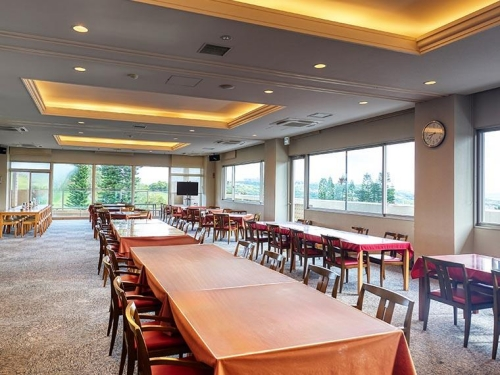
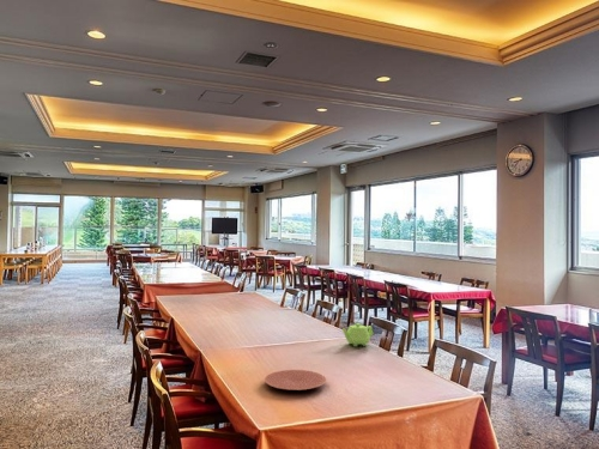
+ plate [264,369,327,392]
+ teapot [341,322,374,347]
